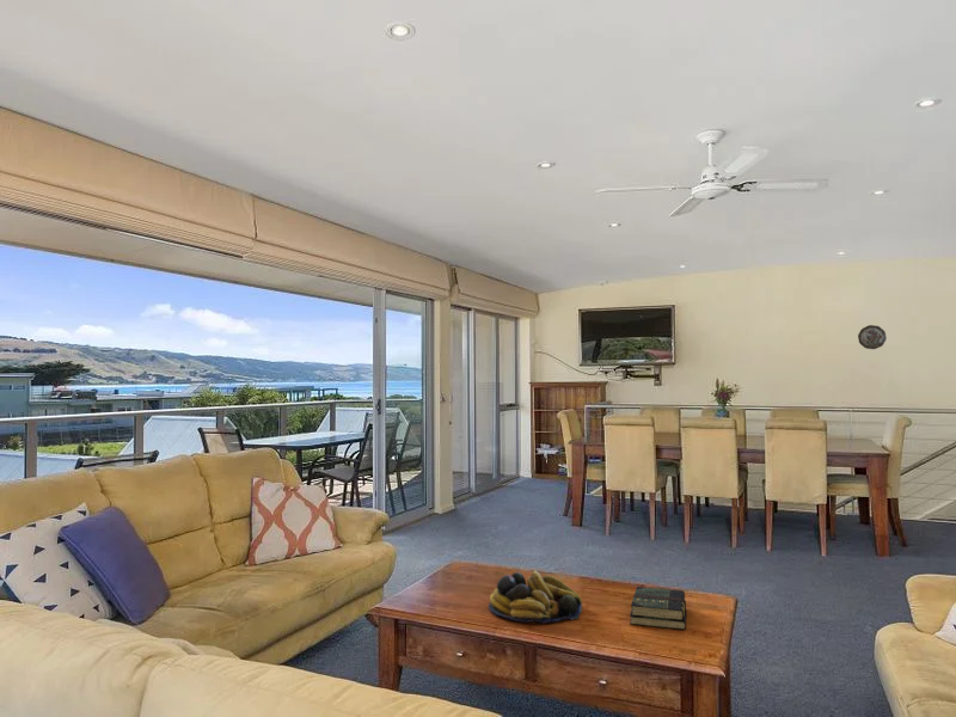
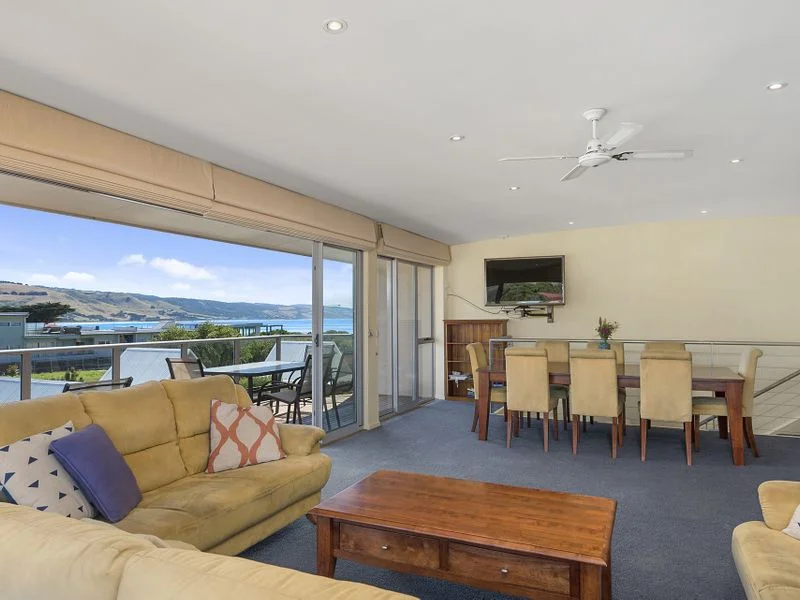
- decorative plate [857,324,888,350]
- book [629,586,687,631]
- fruit bowl [488,570,583,625]
